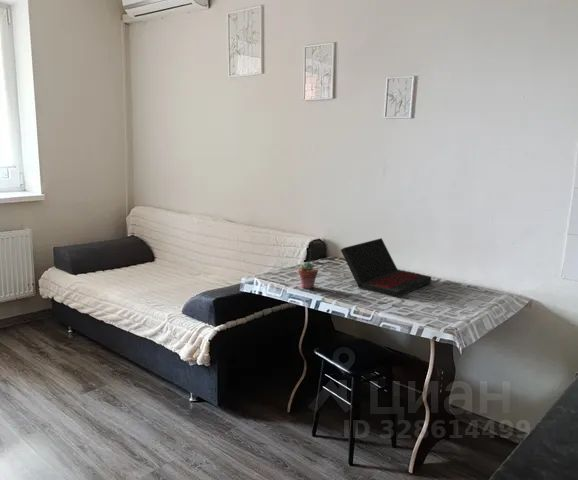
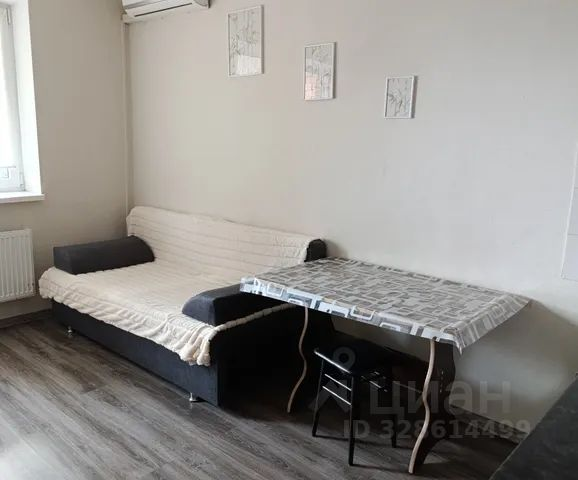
- laptop [340,237,432,299]
- potted succulent [298,261,319,290]
